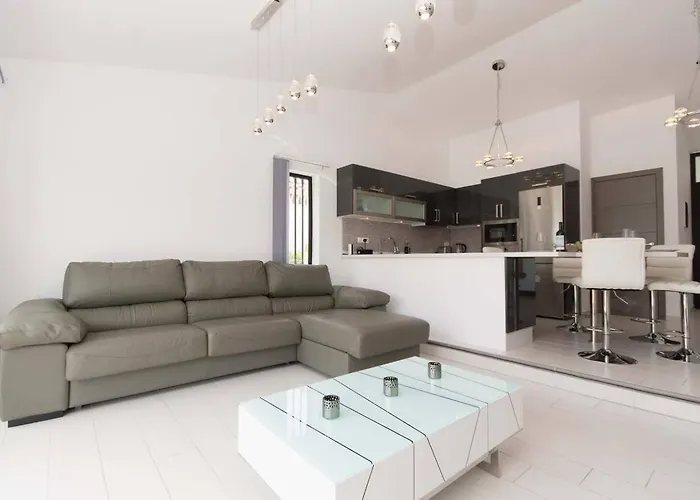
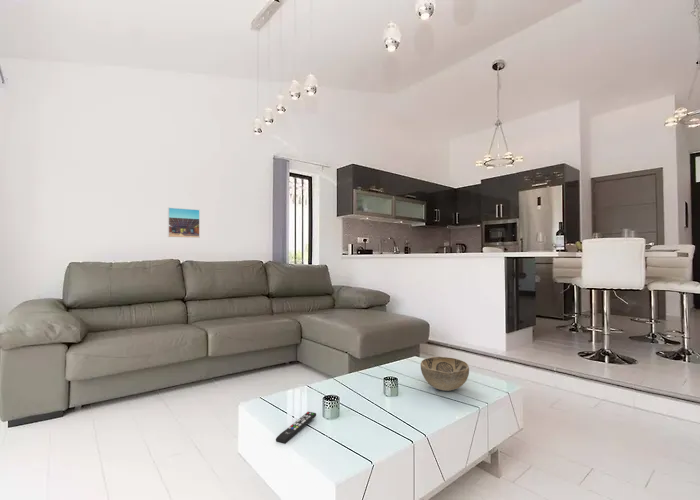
+ decorative bowl [420,356,470,392]
+ remote control [275,411,317,445]
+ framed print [167,207,201,239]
